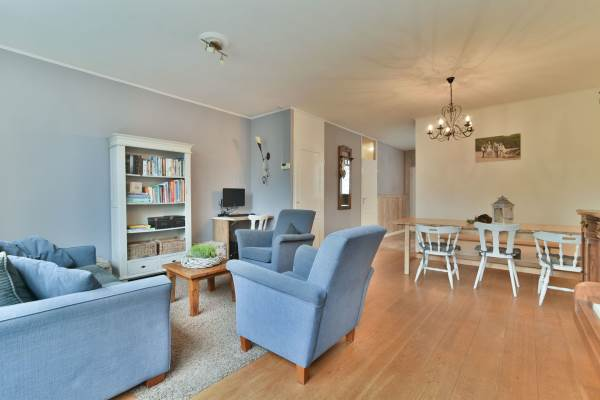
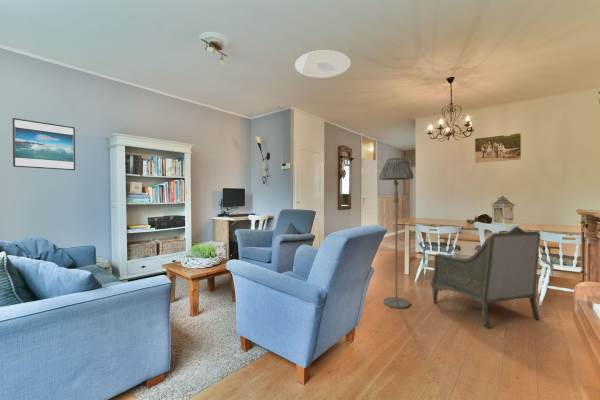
+ ceiling light [294,49,352,79]
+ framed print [11,117,76,171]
+ armchair [430,225,542,329]
+ floor lamp [378,157,415,309]
